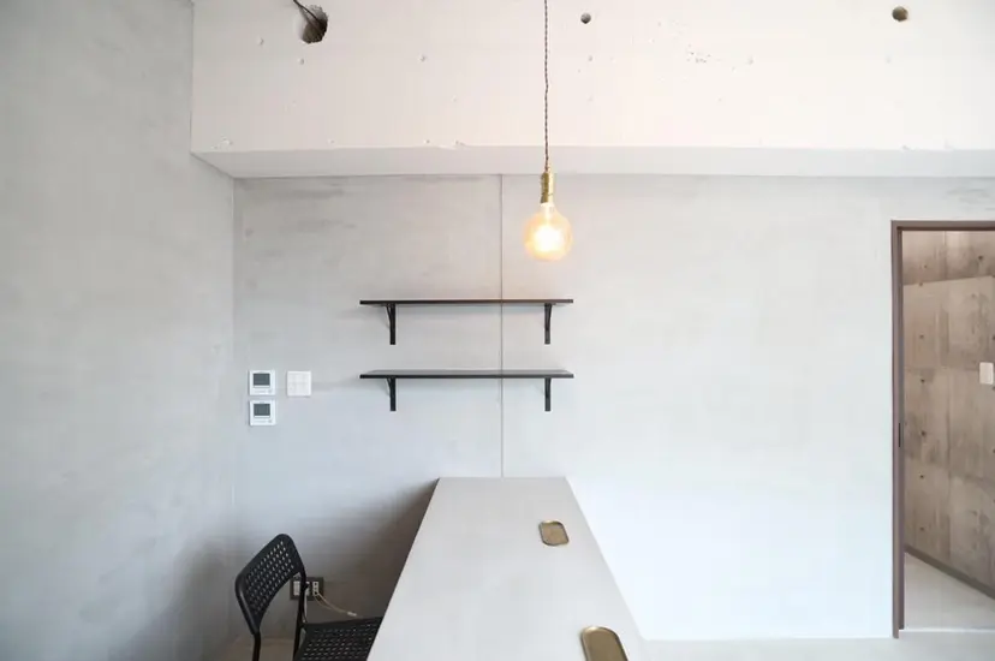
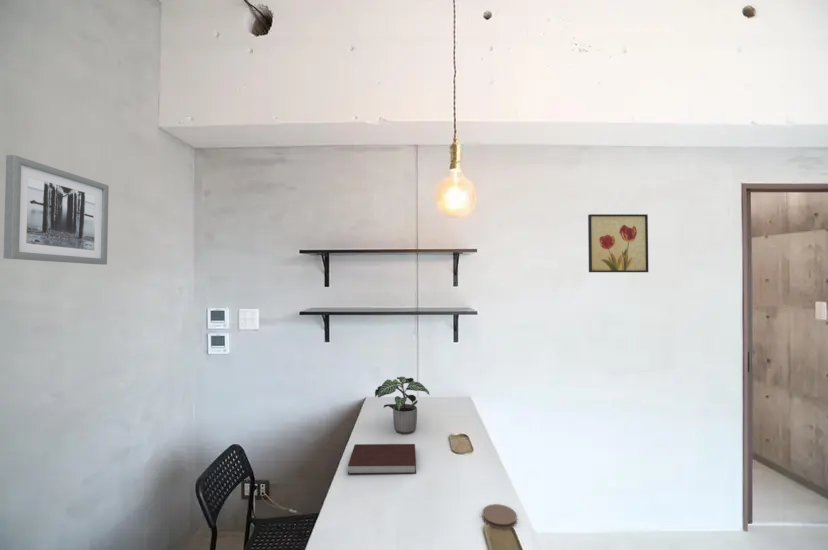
+ potted plant [374,376,430,435]
+ coaster [481,503,518,530]
+ wall art [587,213,649,273]
+ notebook [347,443,417,475]
+ wall art [3,154,110,266]
